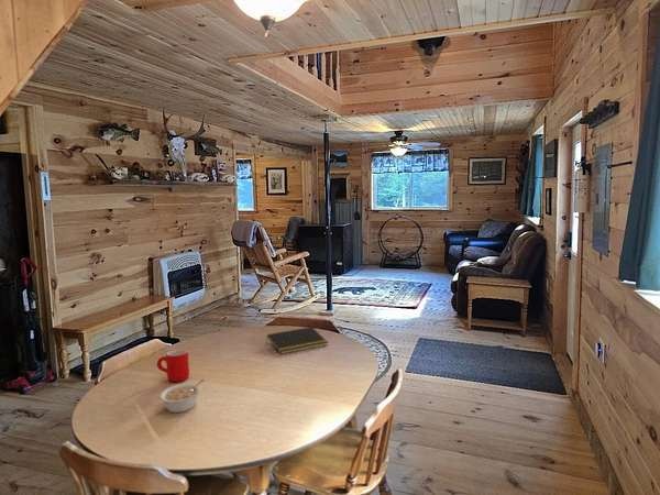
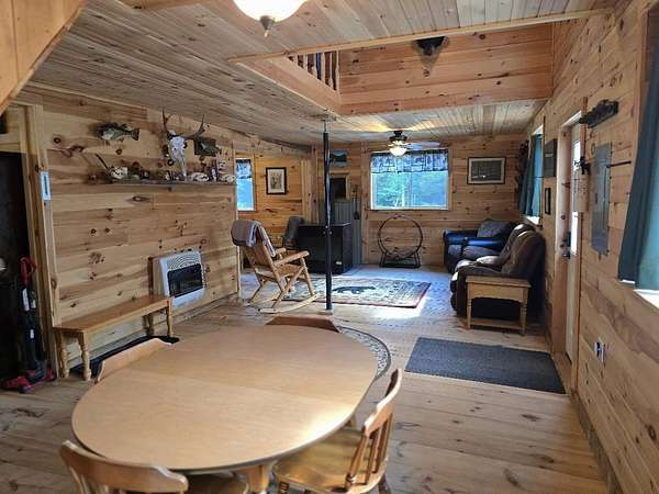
- legume [160,378,206,414]
- mug [156,348,190,383]
- notepad [265,326,329,355]
